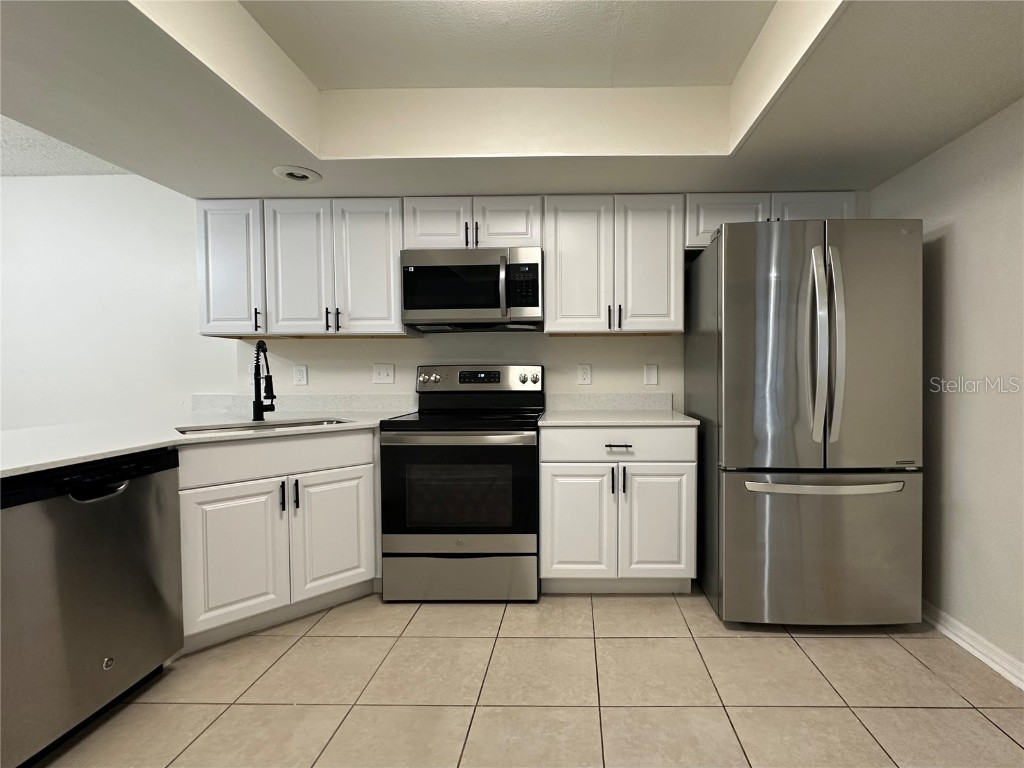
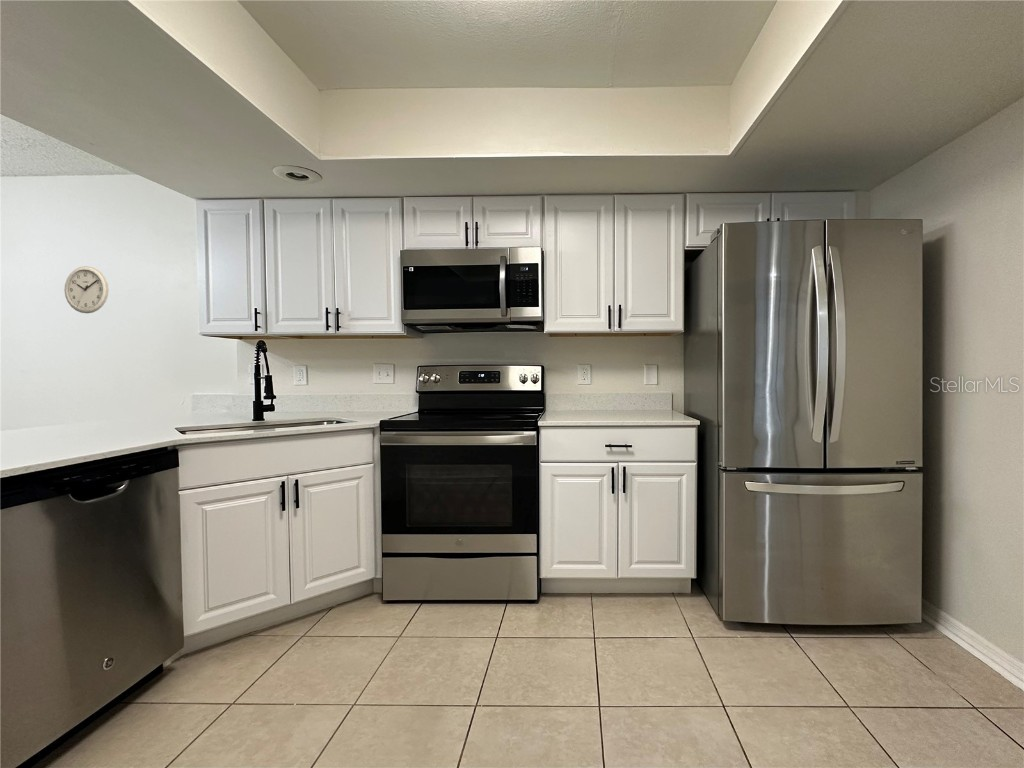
+ wall clock [63,265,110,314]
